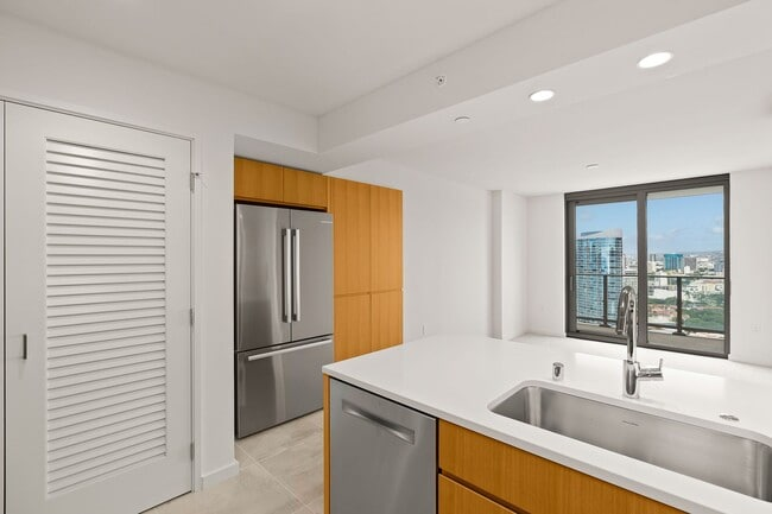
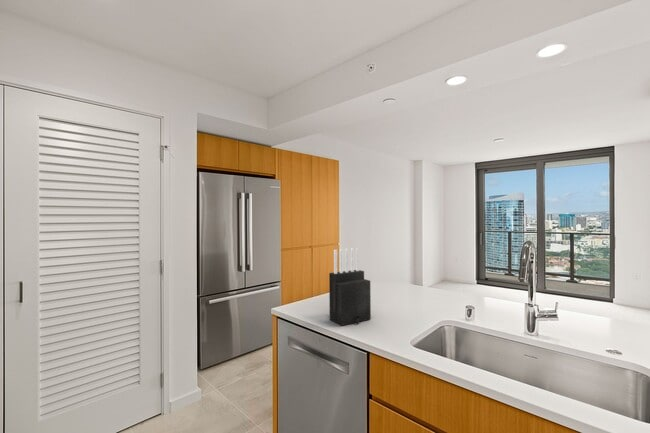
+ knife block [328,247,372,327]
